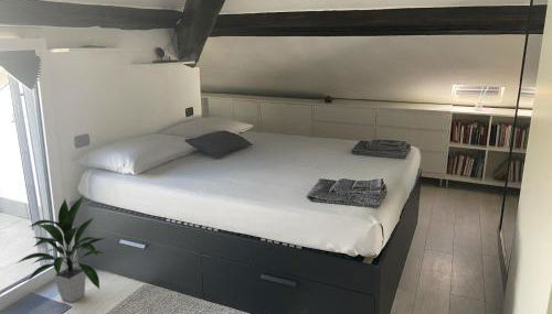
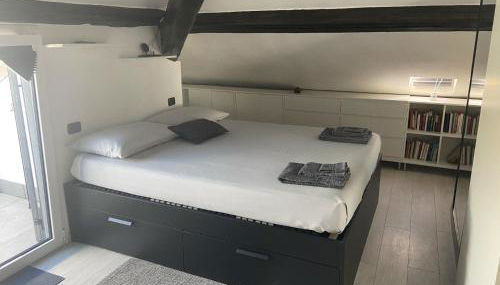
- indoor plant [15,194,107,303]
